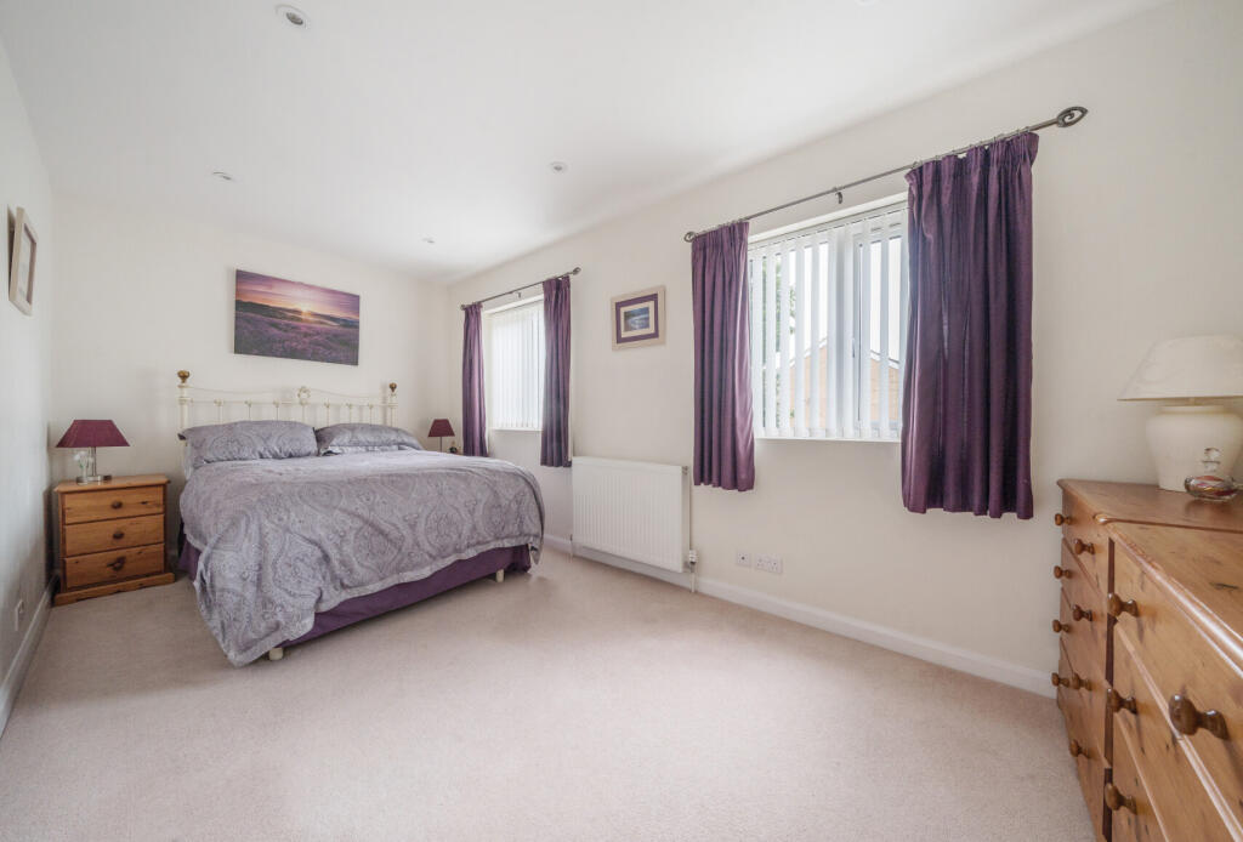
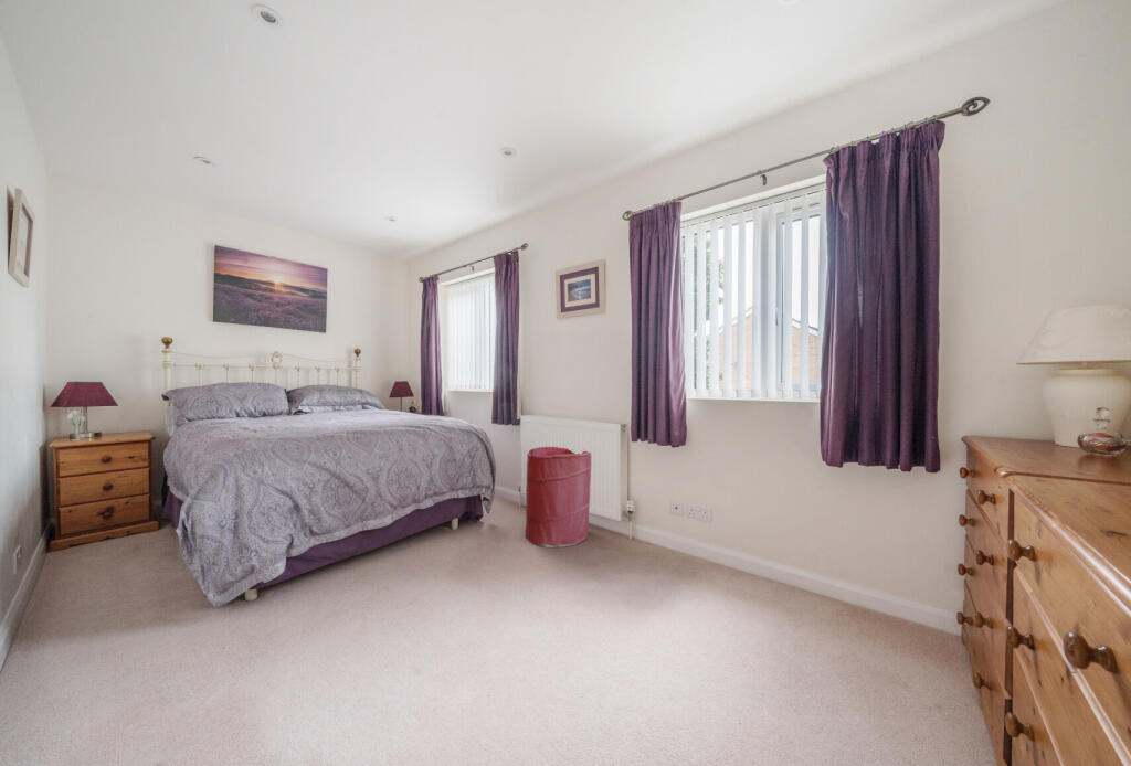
+ laundry hamper [525,446,592,549]
